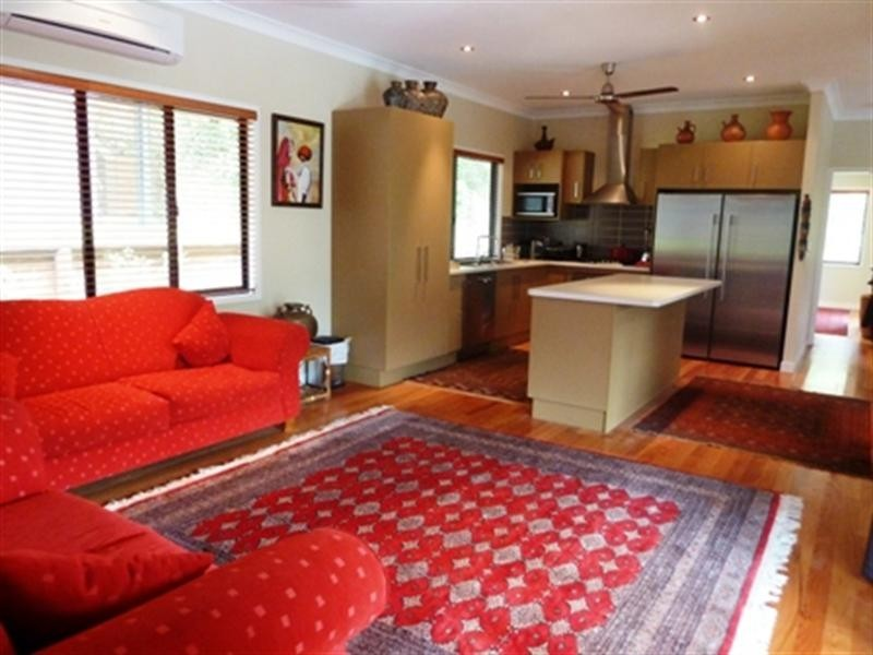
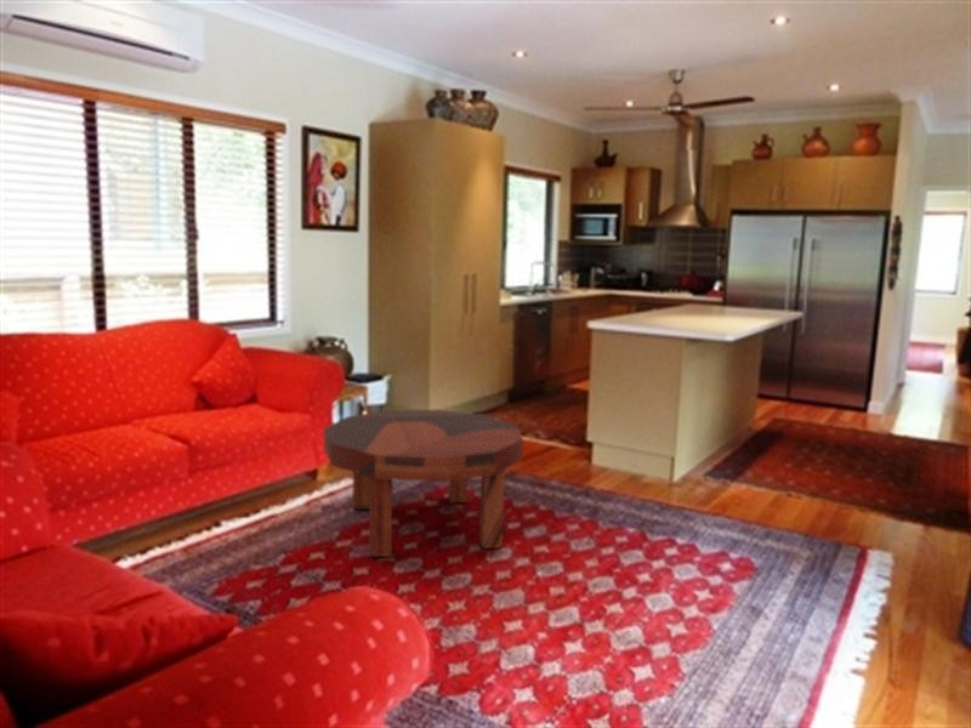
+ coffee table [323,409,524,558]
